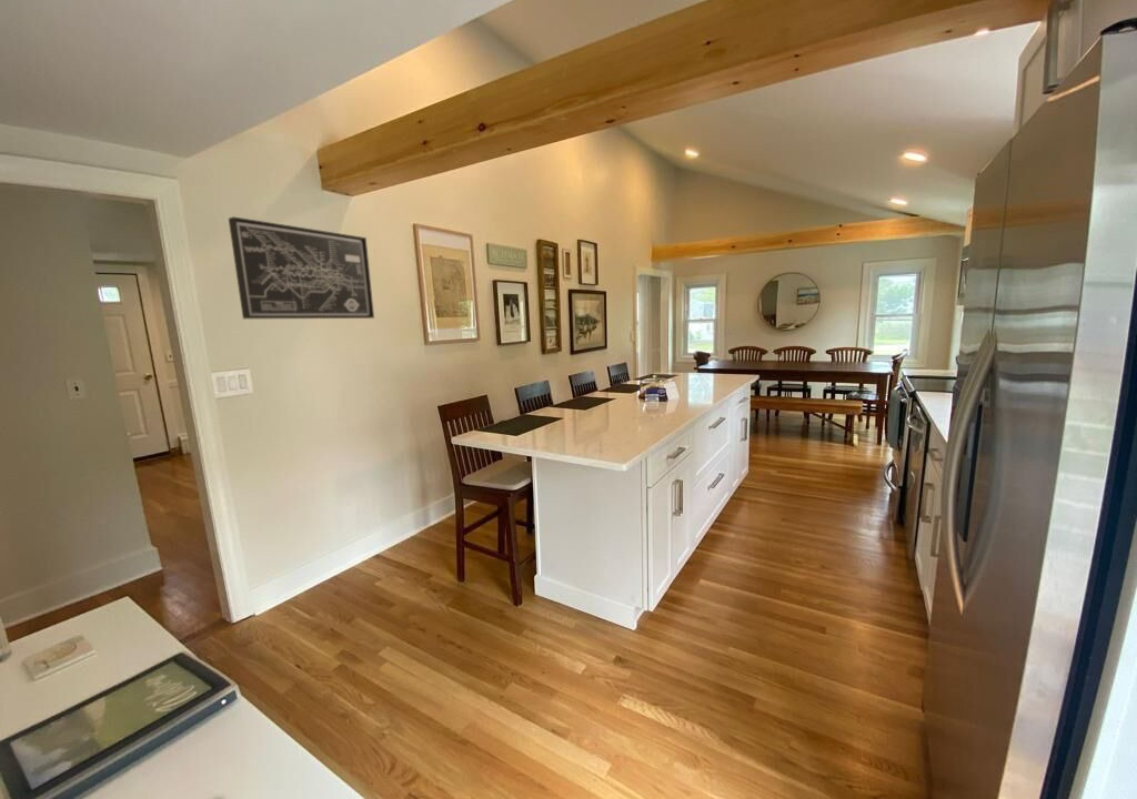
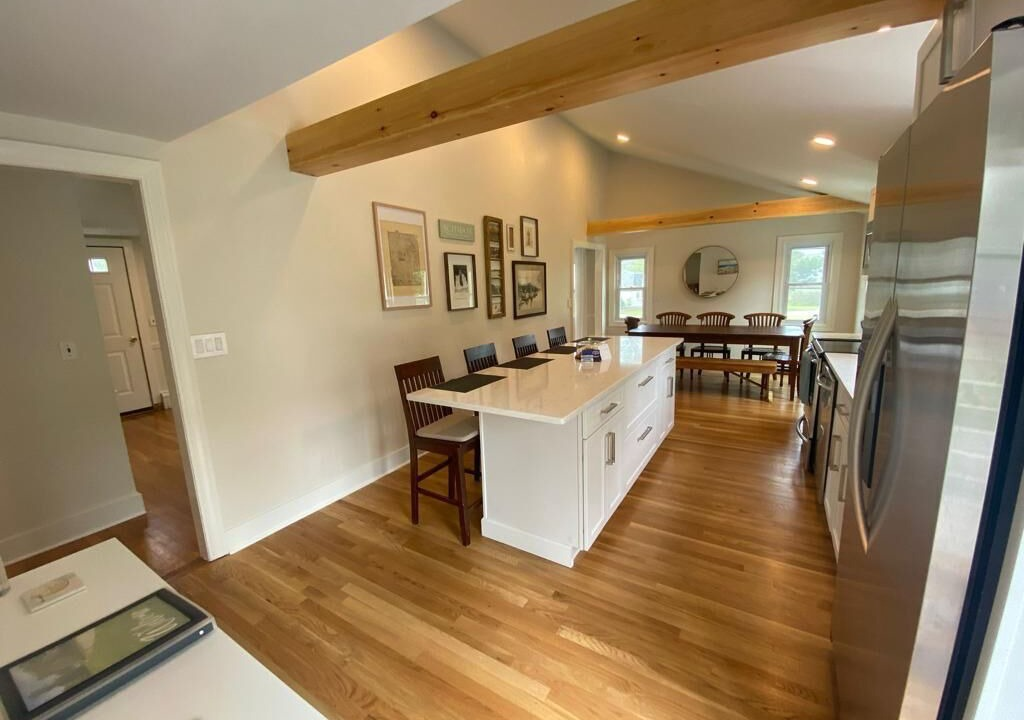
- wall art [228,215,375,320]
